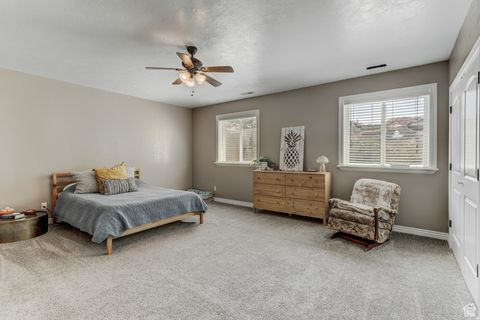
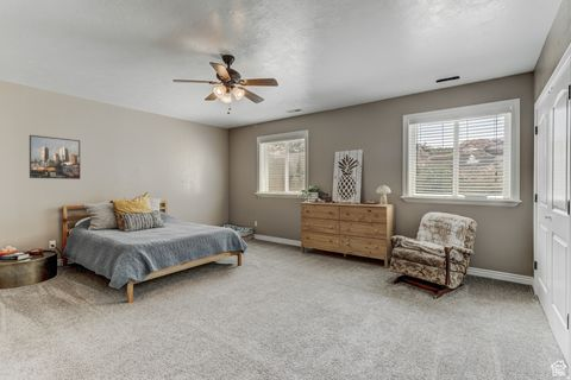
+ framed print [29,134,81,180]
